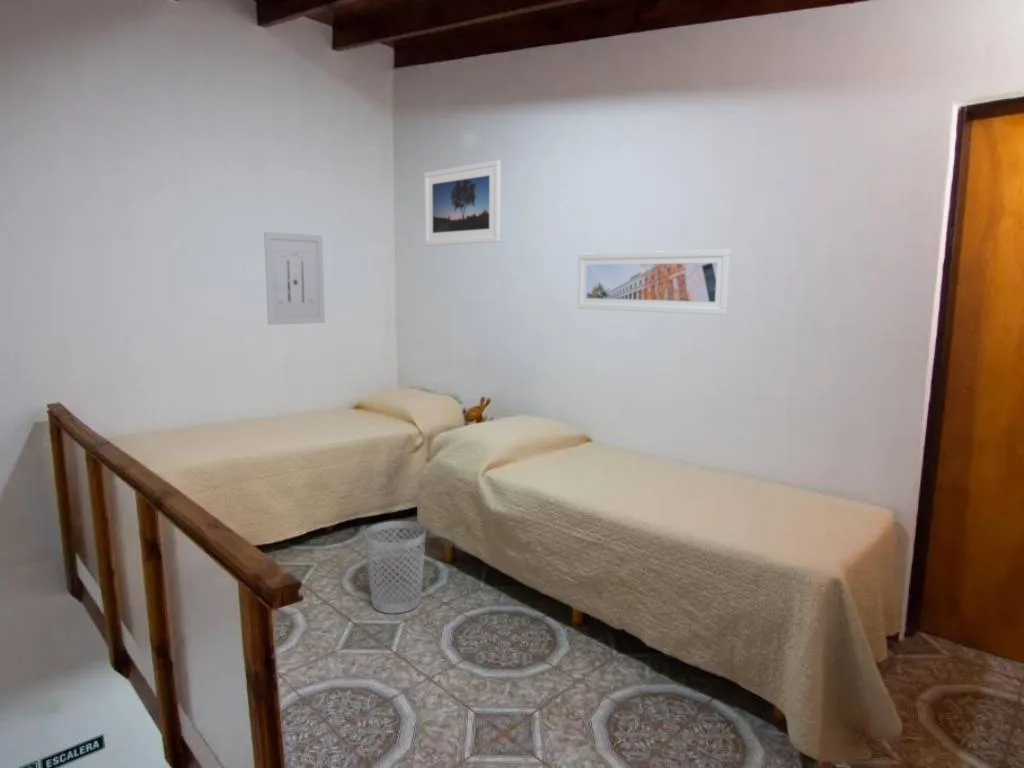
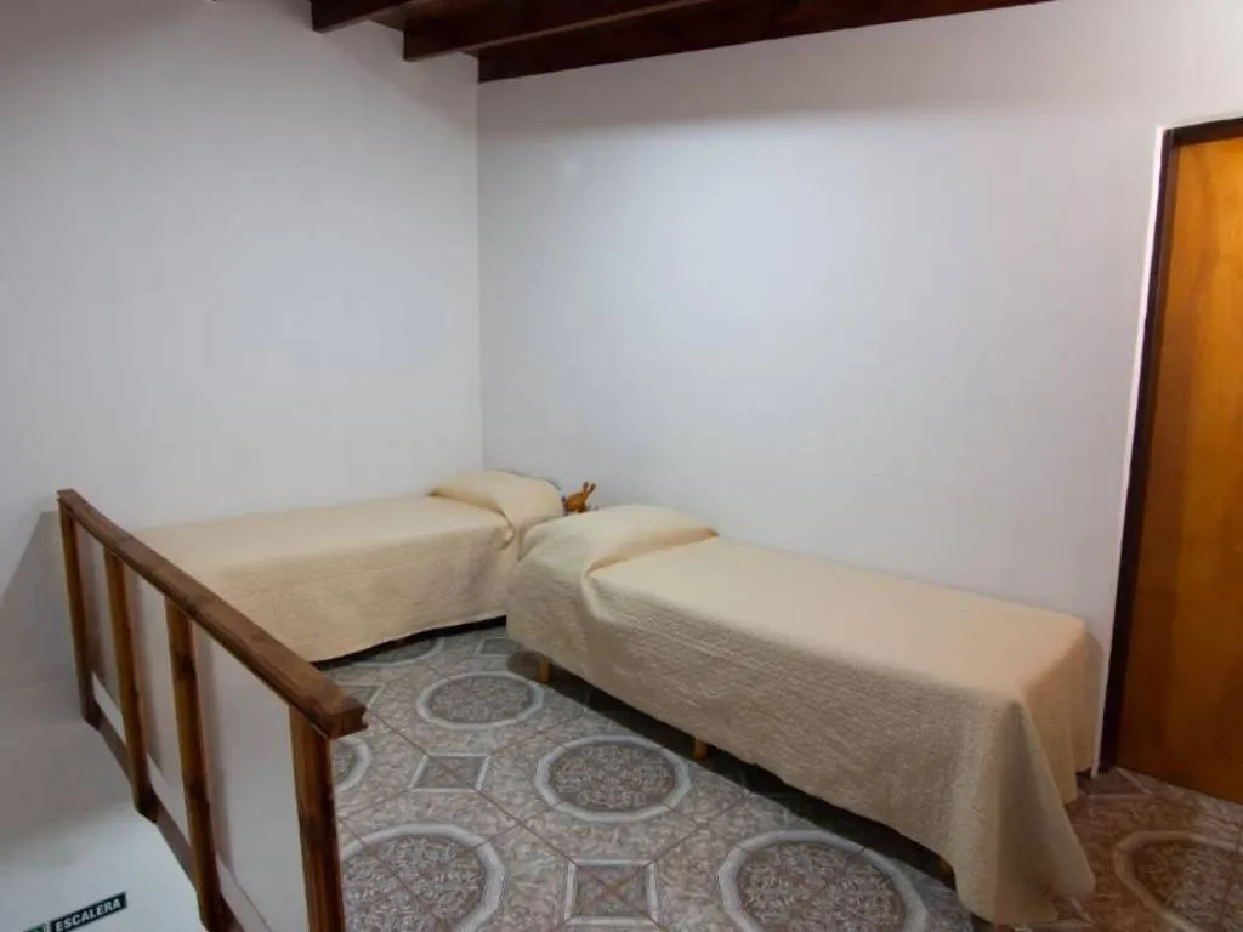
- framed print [423,159,502,247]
- wall art [263,231,326,326]
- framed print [576,249,732,316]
- wastebasket [363,520,427,615]
